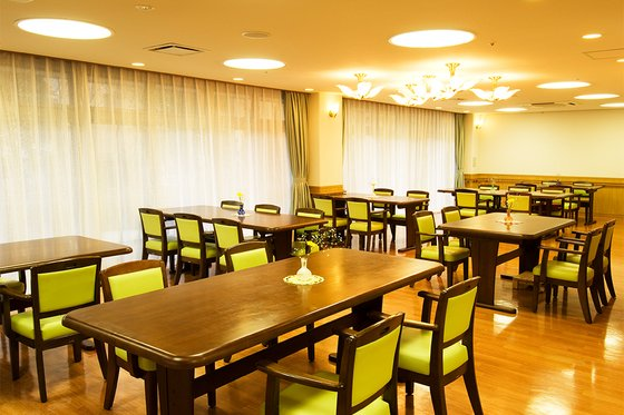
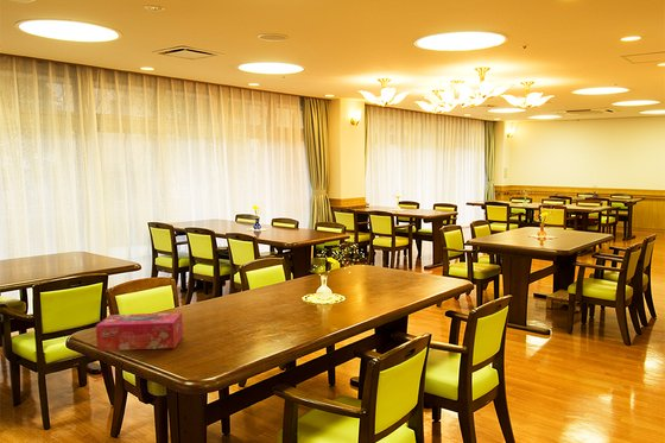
+ tissue box [95,311,184,352]
